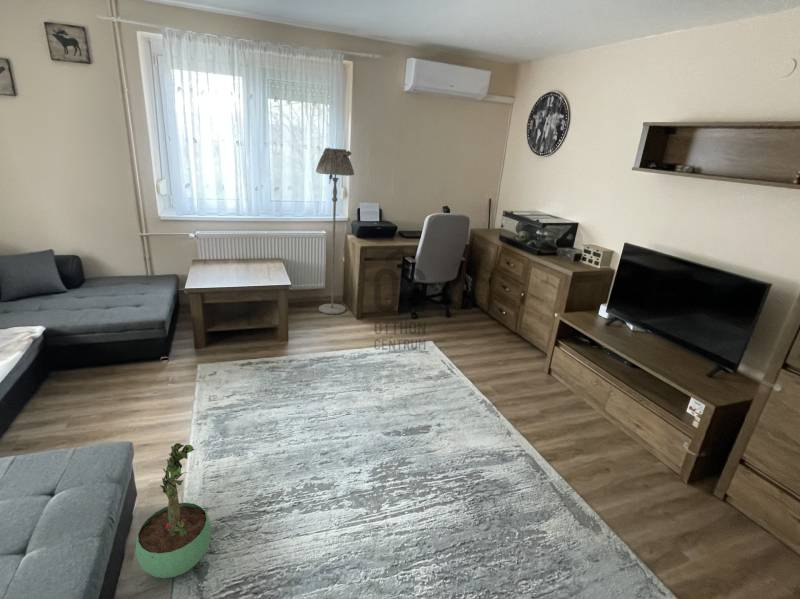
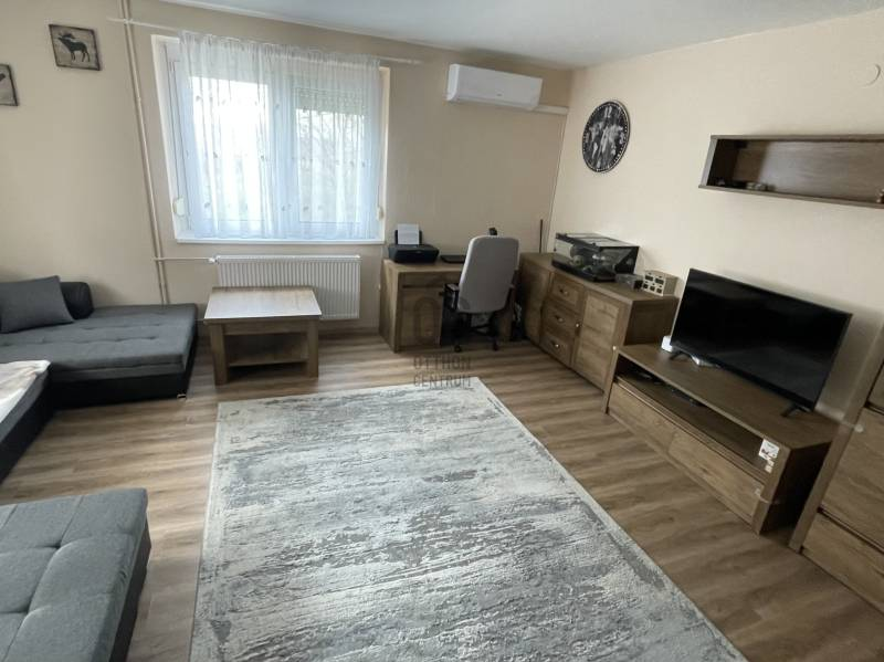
- potted plant [135,442,212,579]
- floor lamp [315,147,355,315]
